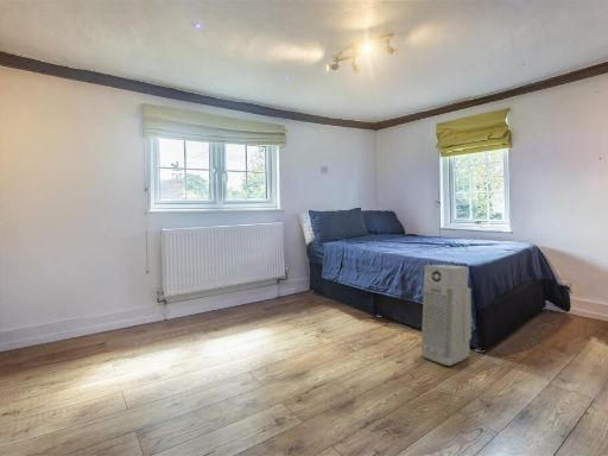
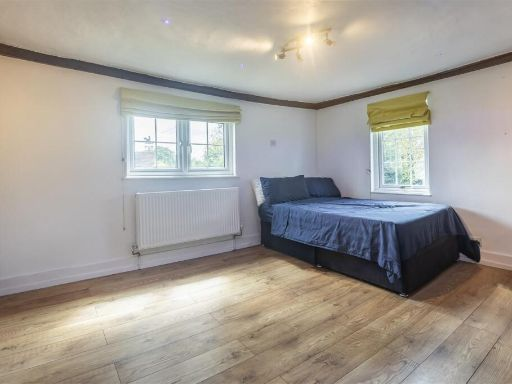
- air purifier [420,264,473,367]
